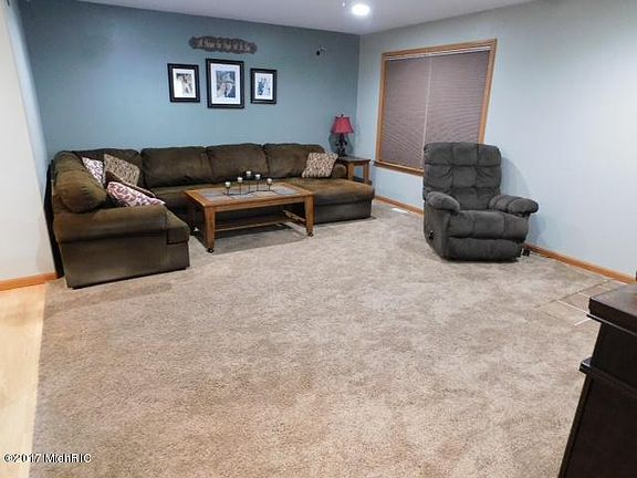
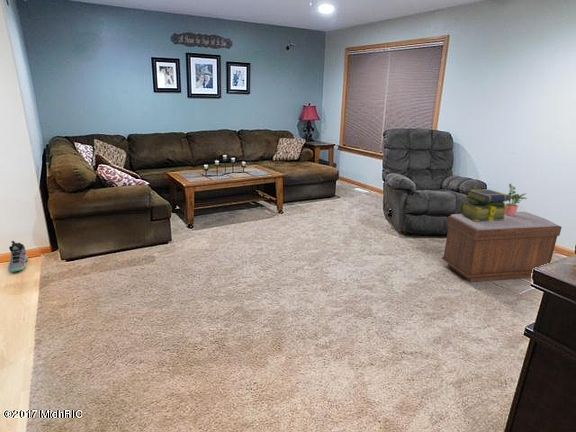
+ potted plant [505,182,528,216]
+ stack of books [459,188,509,221]
+ sneaker [7,240,29,273]
+ bench [441,211,563,283]
